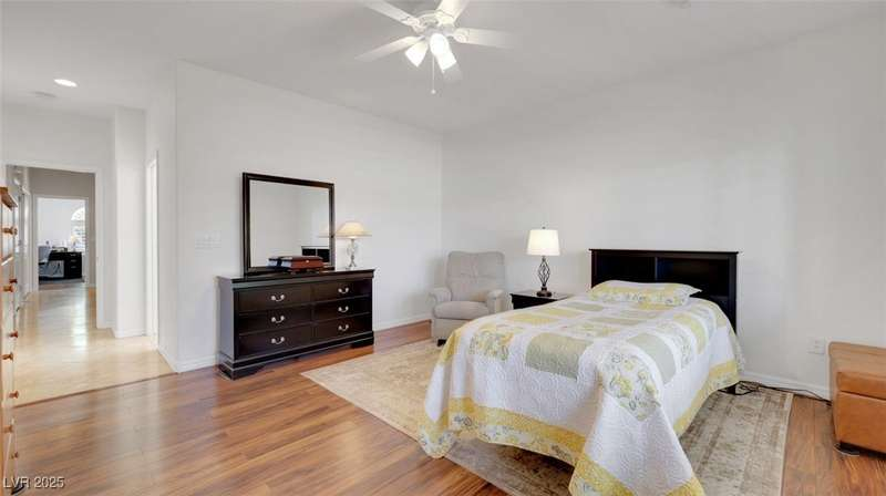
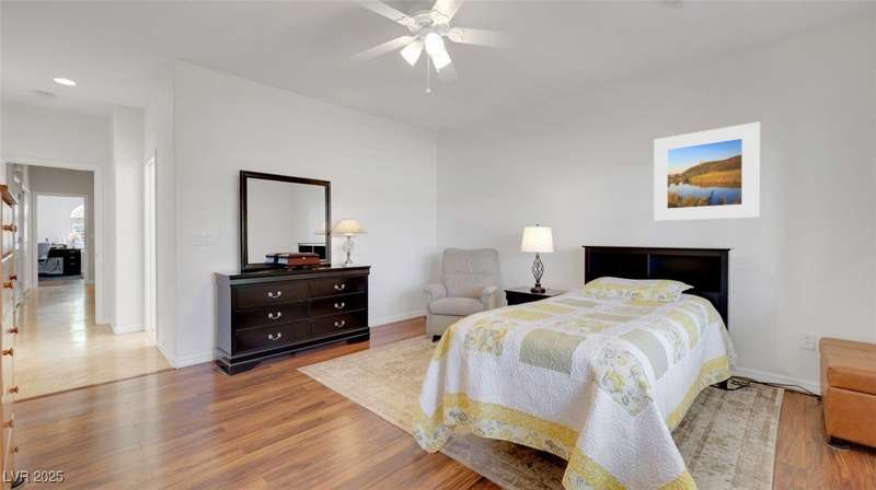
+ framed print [653,121,761,222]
